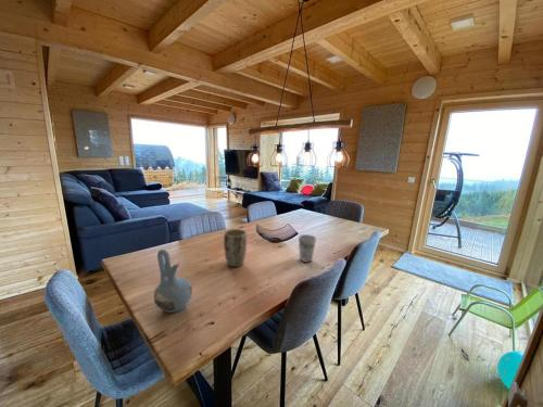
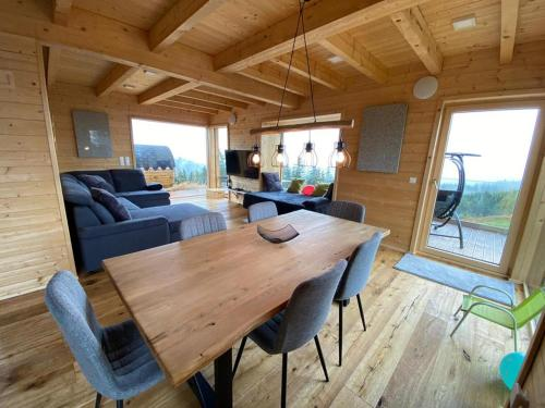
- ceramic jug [153,249,193,314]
- plant pot [223,228,248,268]
- cup [298,233,317,264]
